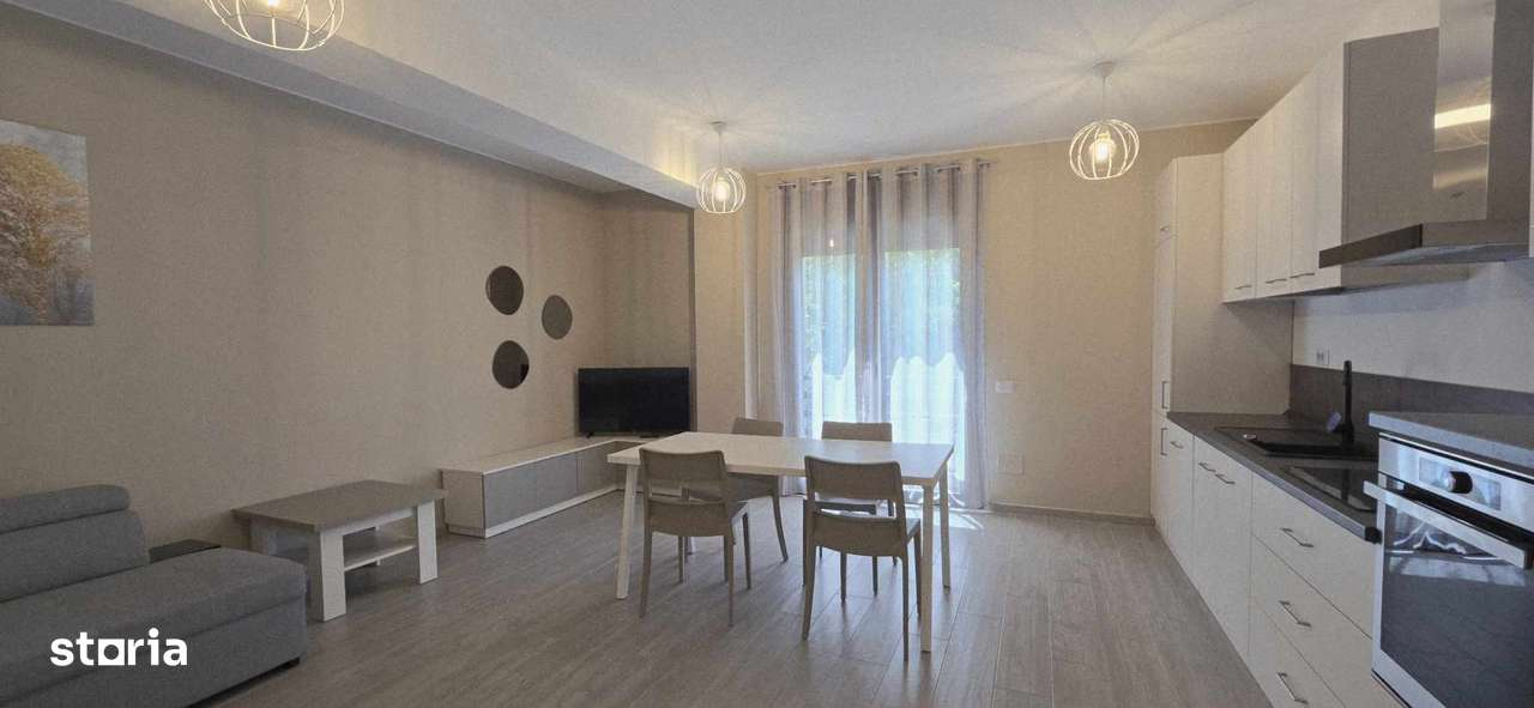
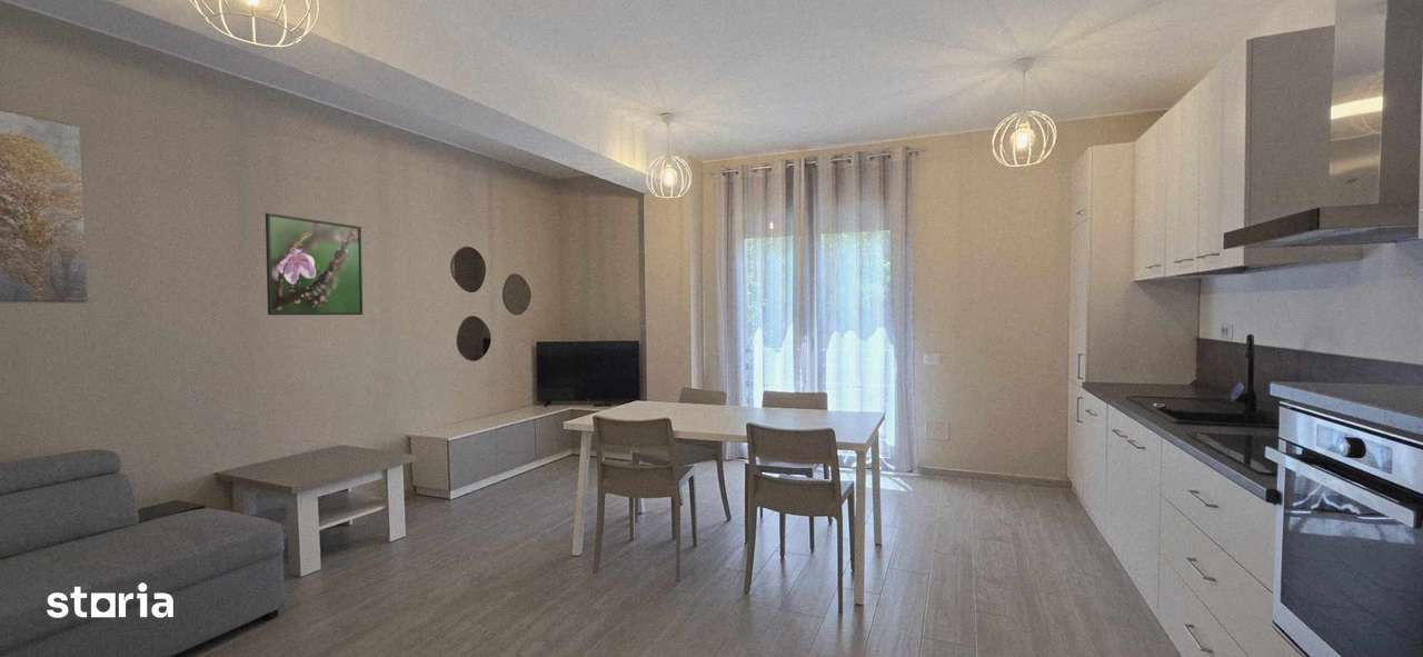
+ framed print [265,212,364,316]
